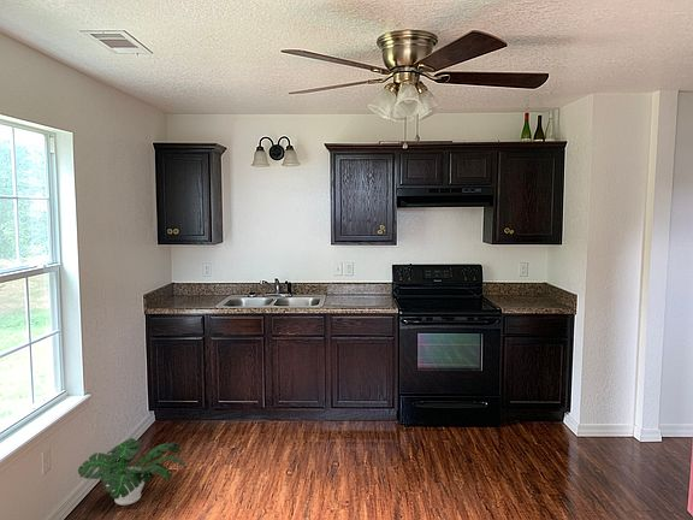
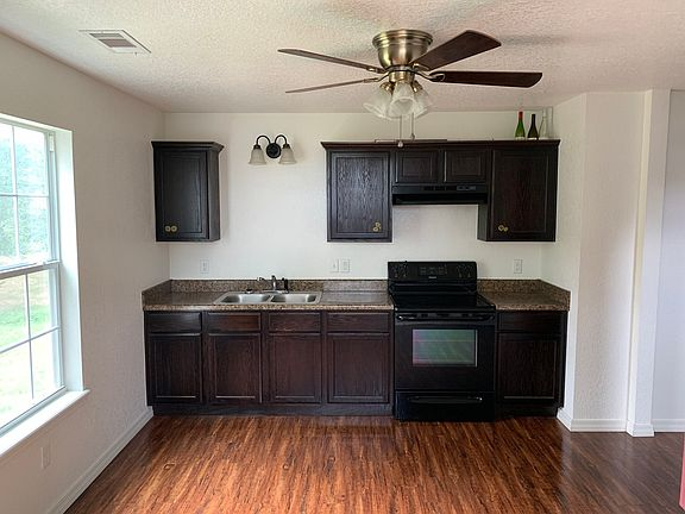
- potted plant [77,437,188,507]
